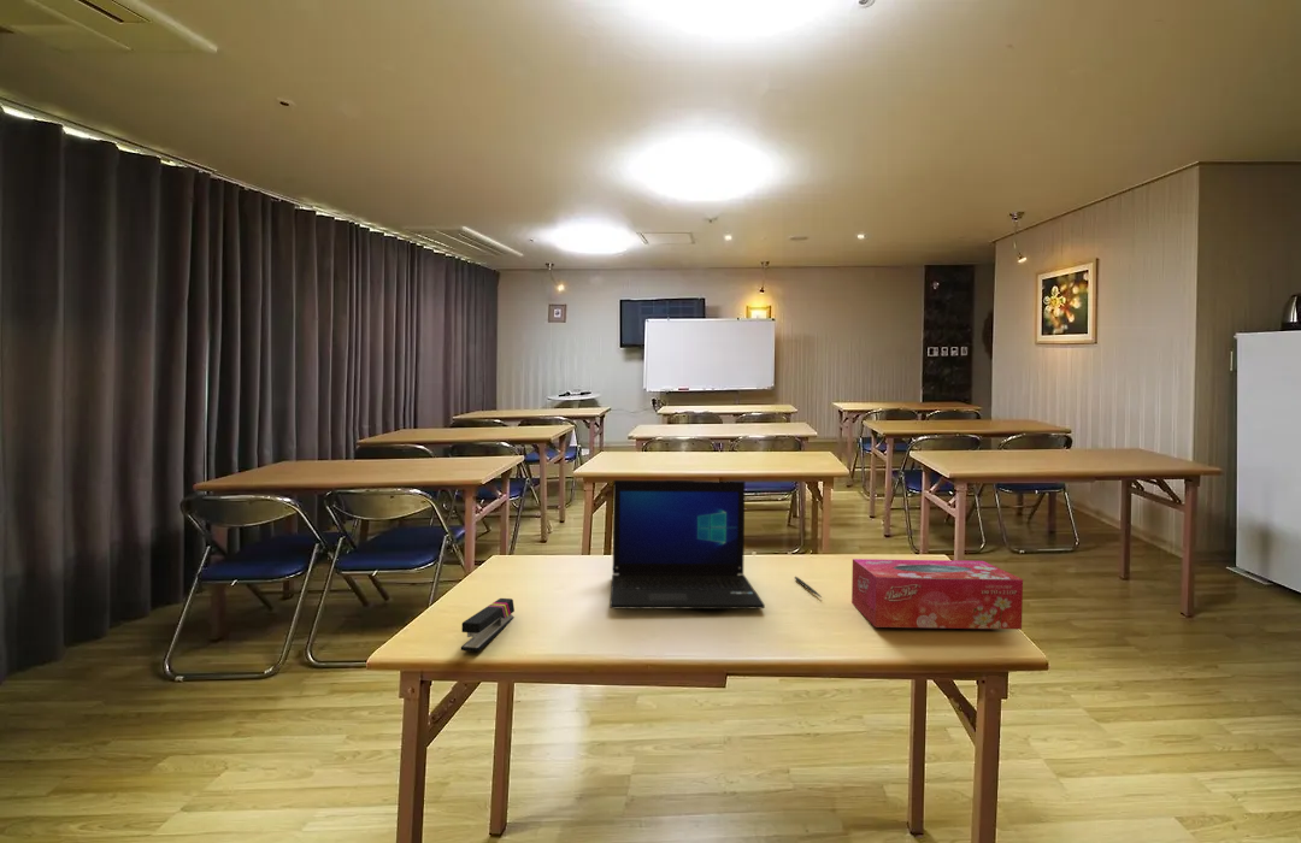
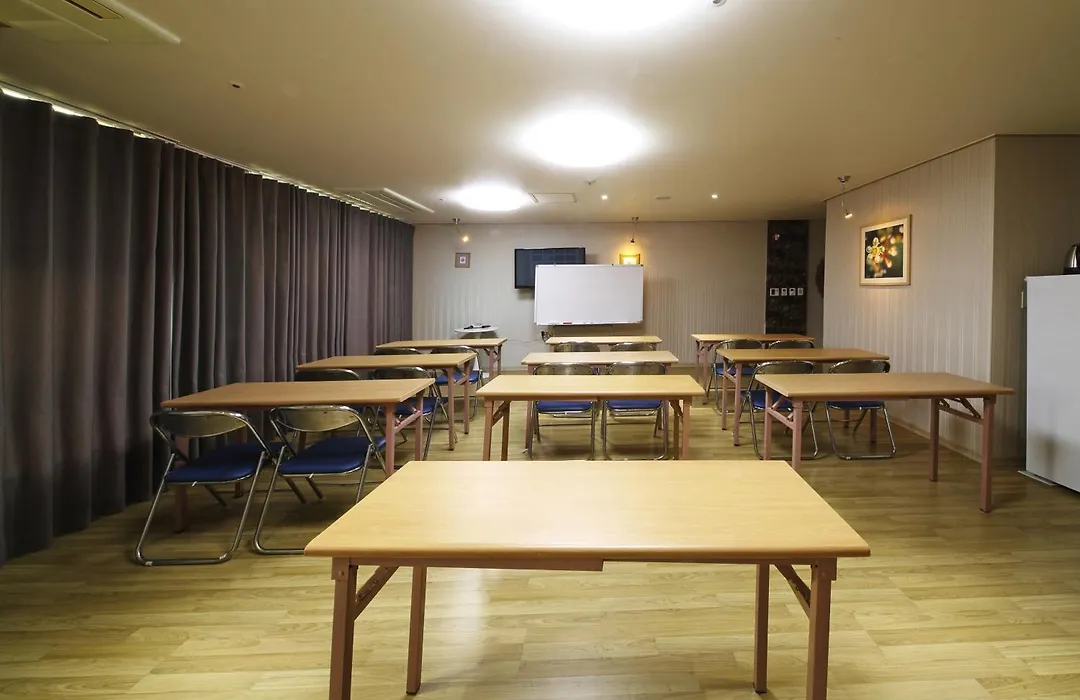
- laptop [608,479,766,609]
- pen [794,576,823,599]
- stapler [460,597,516,653]
- tissue box [850,558,1024,631]
